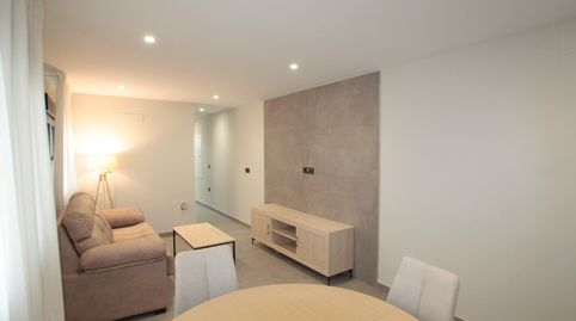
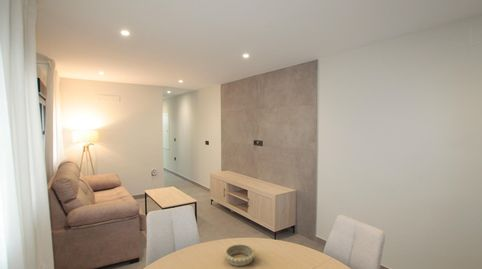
+ decorative bowl [223,243,256,267]
